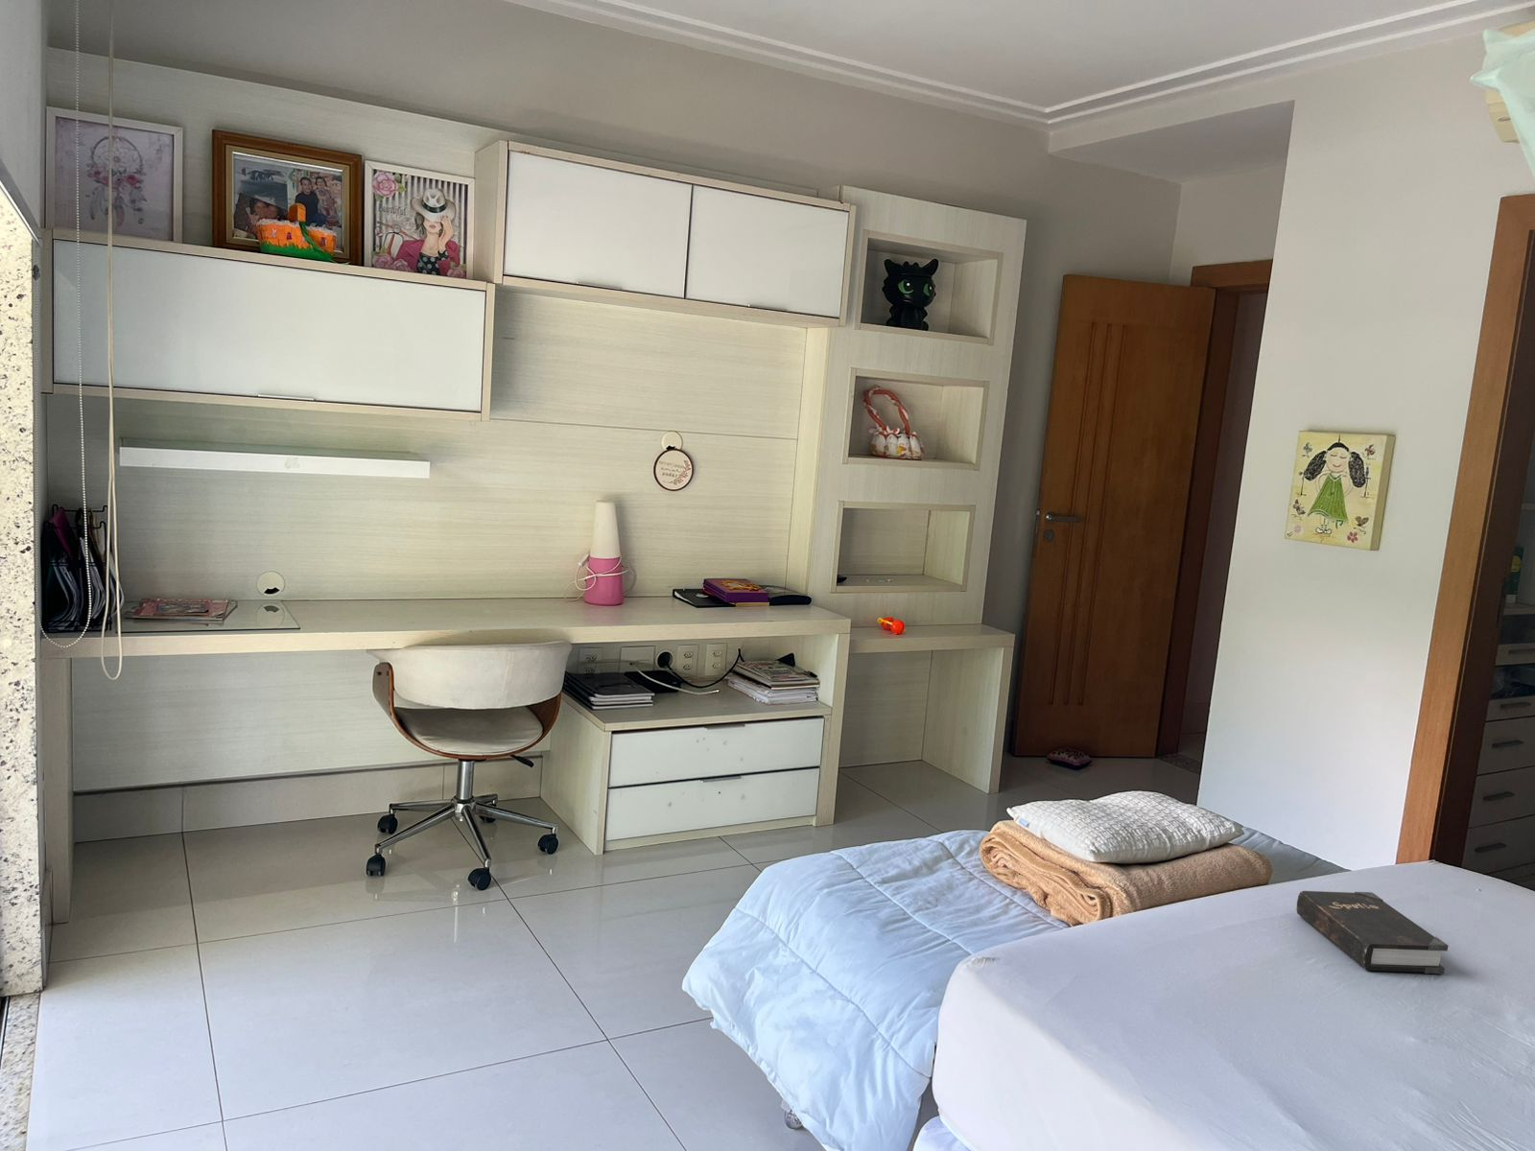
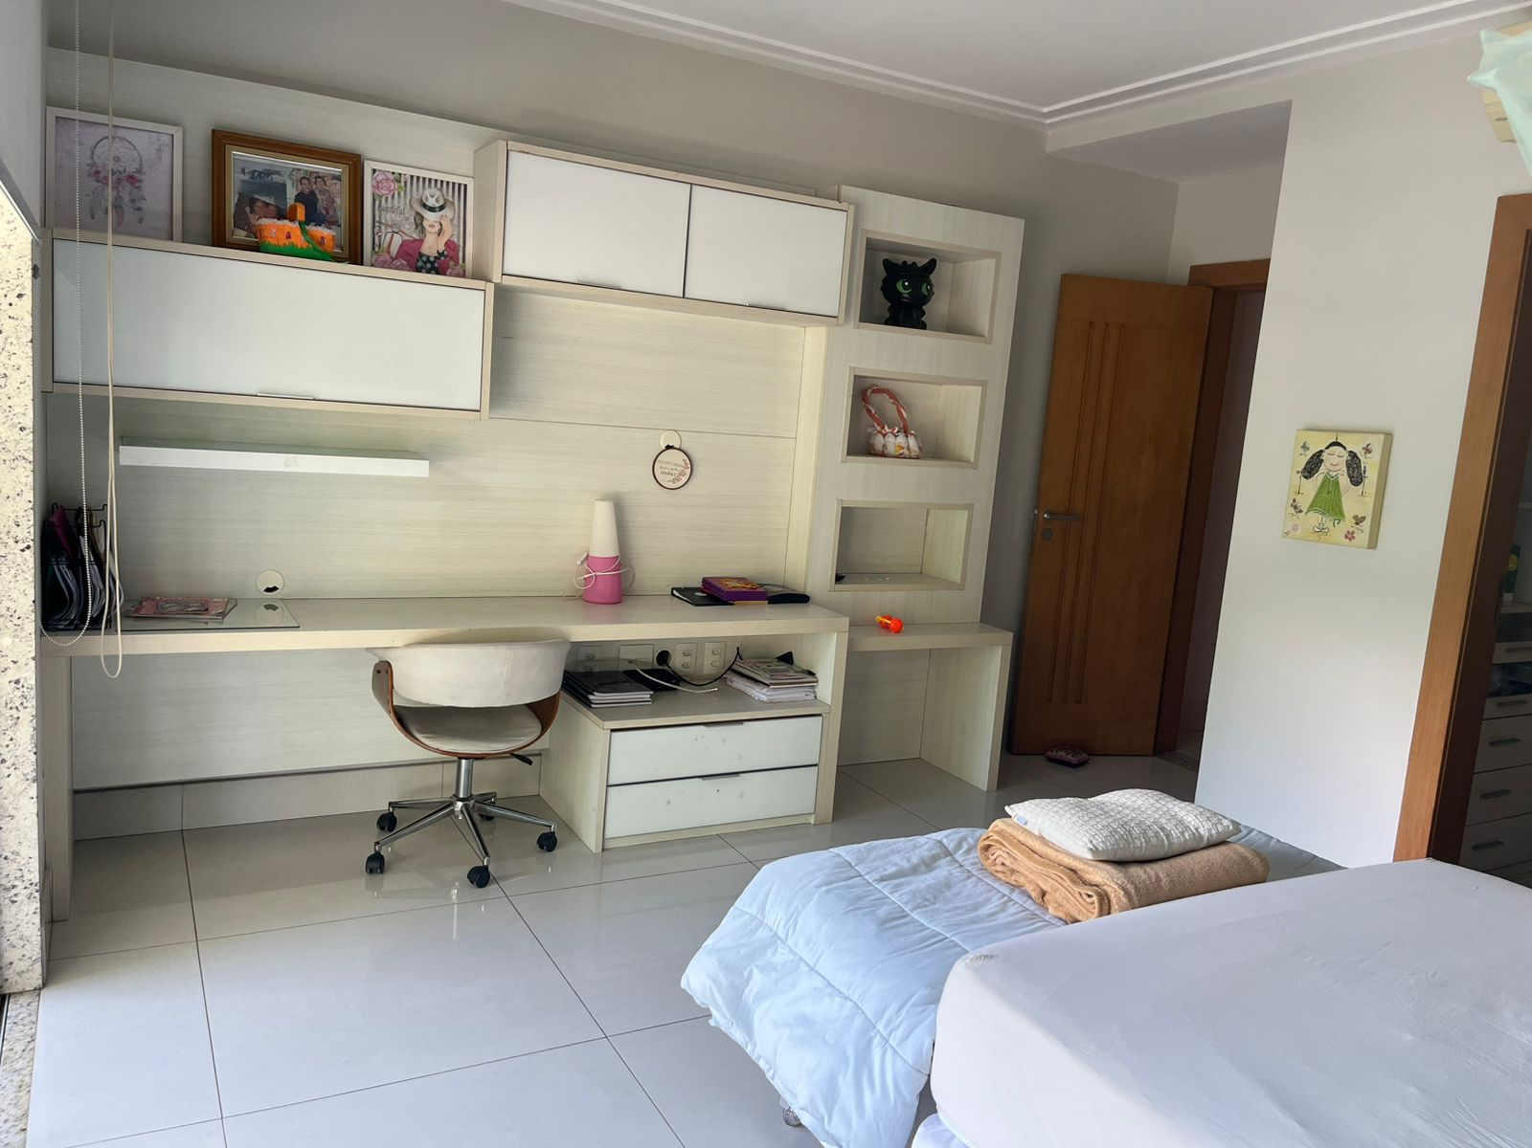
- hardback book [1296,890,1449,974]
